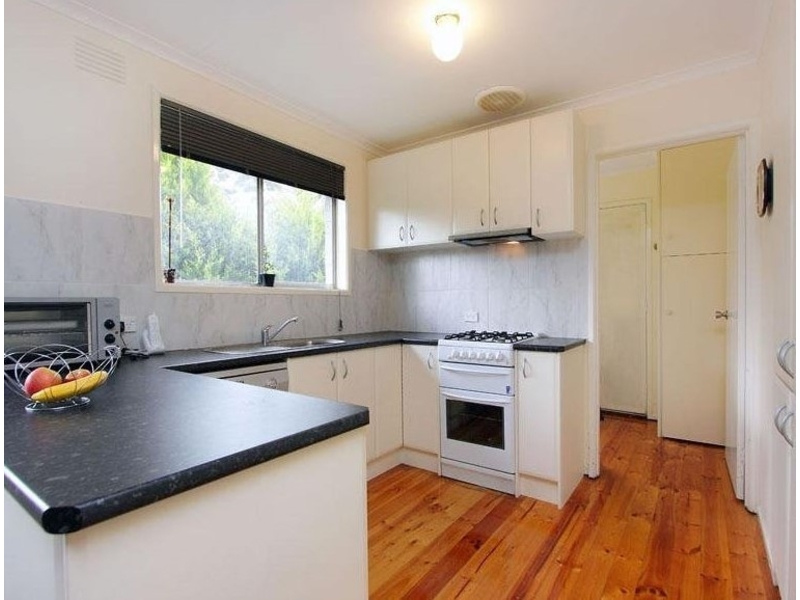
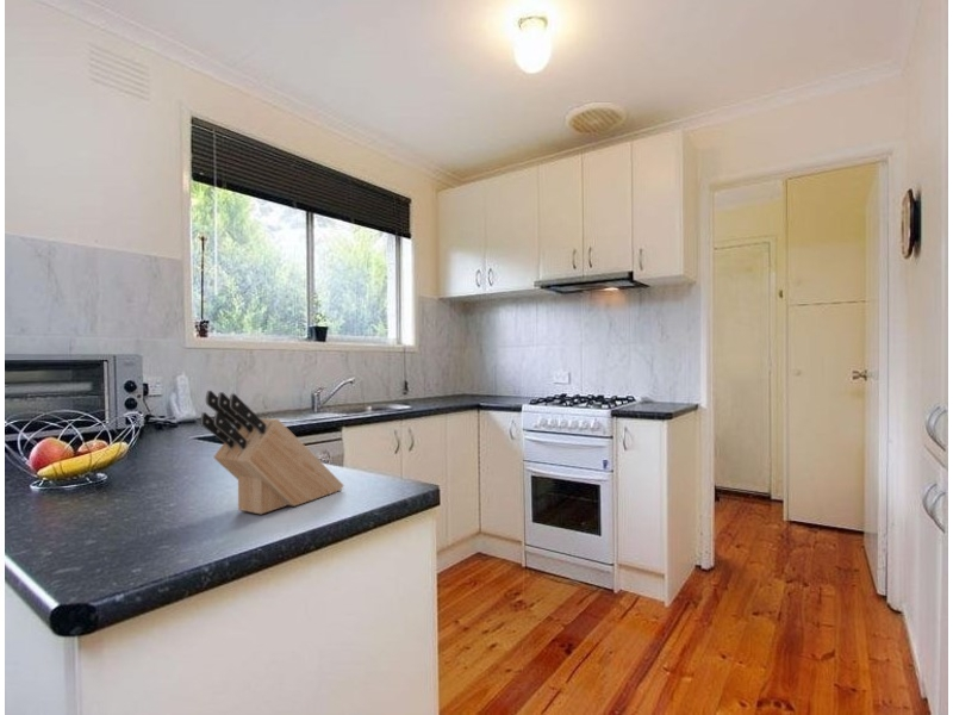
+ knife block [199,390,344,515]
